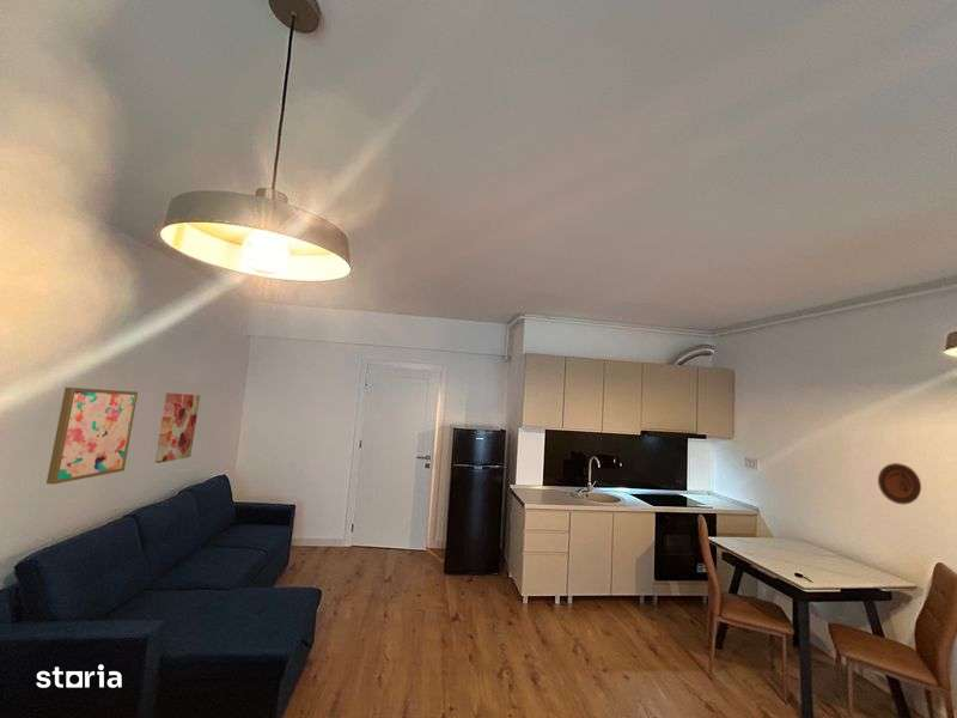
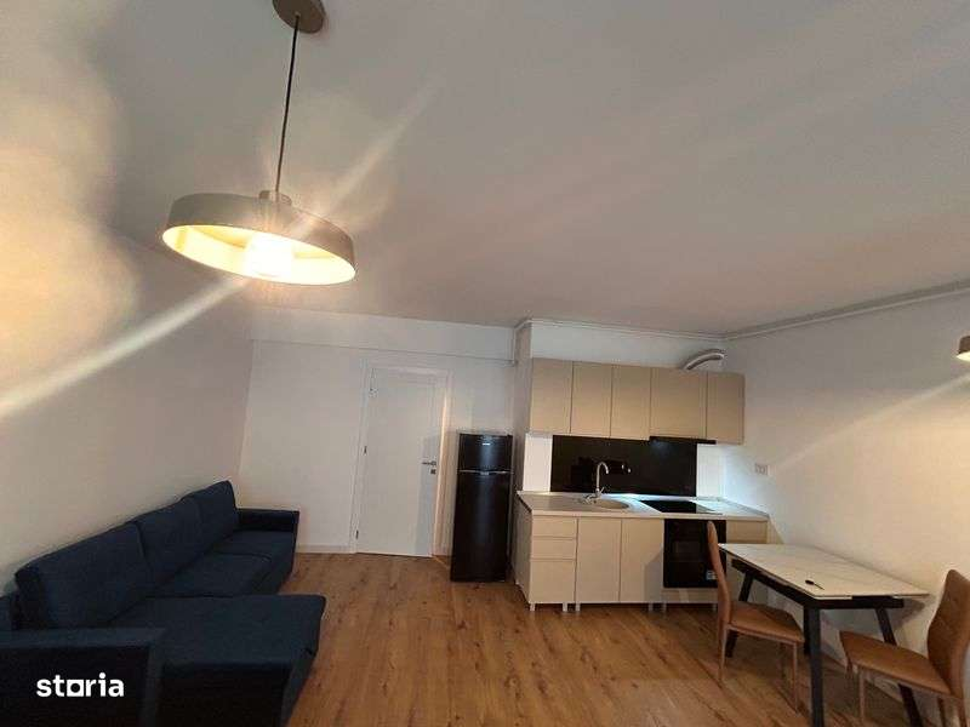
- wall art [154,393,201,464]
- wall art [45,387,139,486]
- decorative plate [877,462,922,505]
